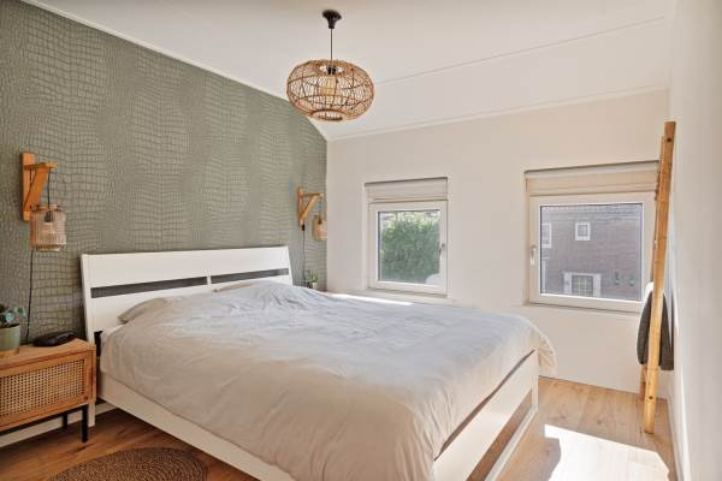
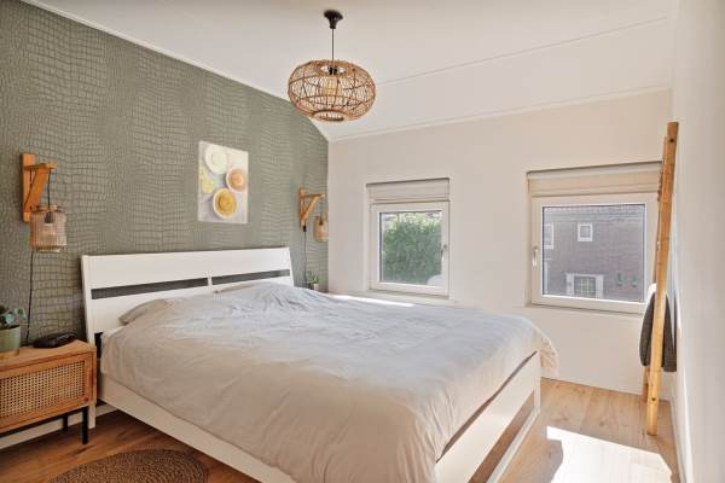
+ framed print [196,140,249,225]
